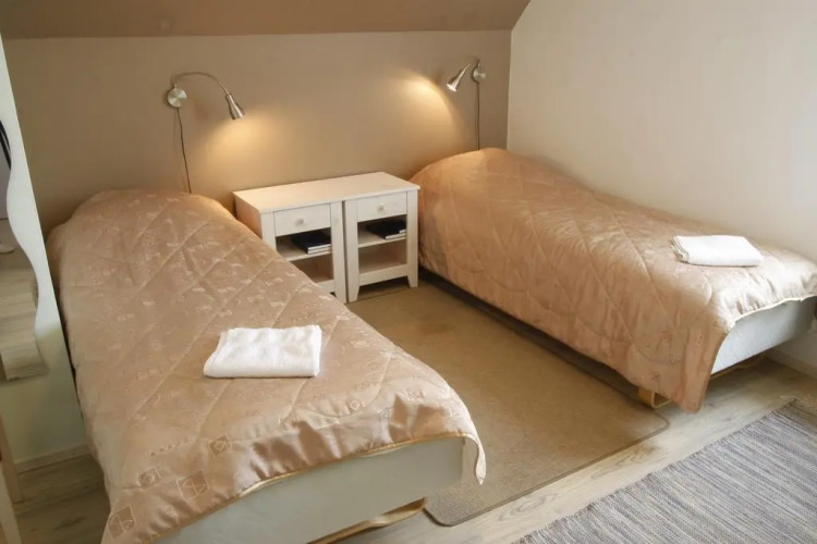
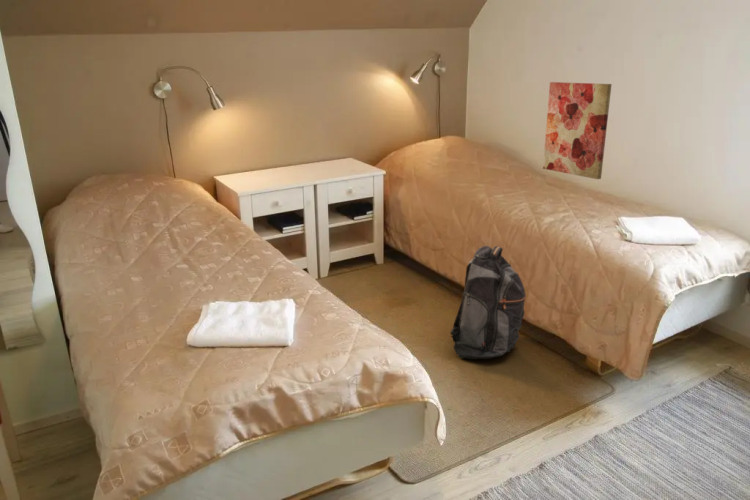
+ backpack [449,245,527,360]
+ wall art [542,81,613,180]
